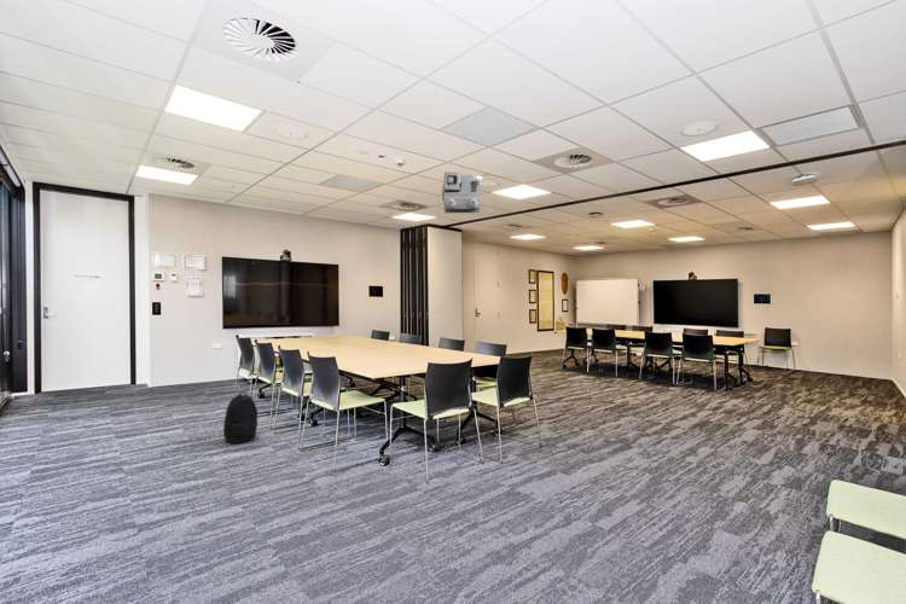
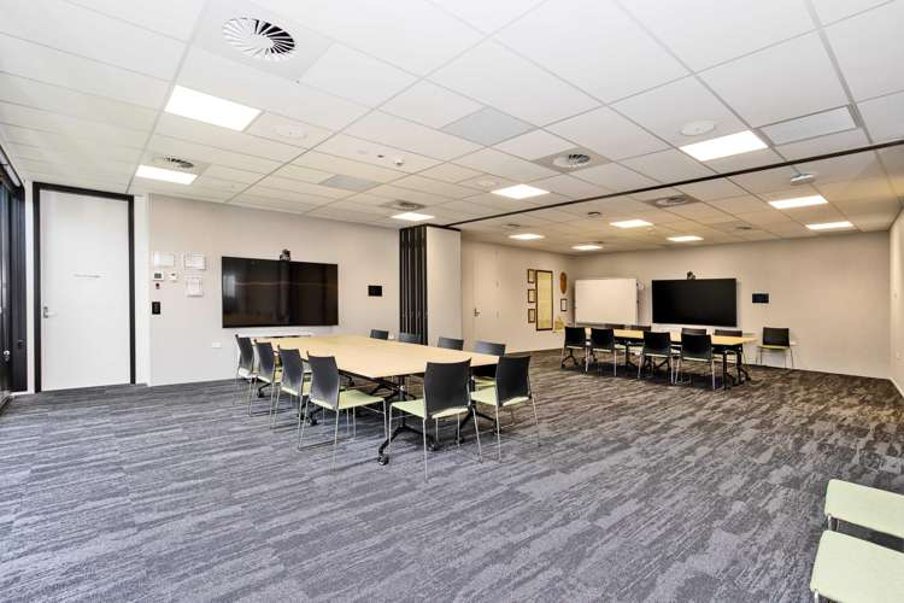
- backpack [222,391,259,445]
- total station [441,170,484,214]
